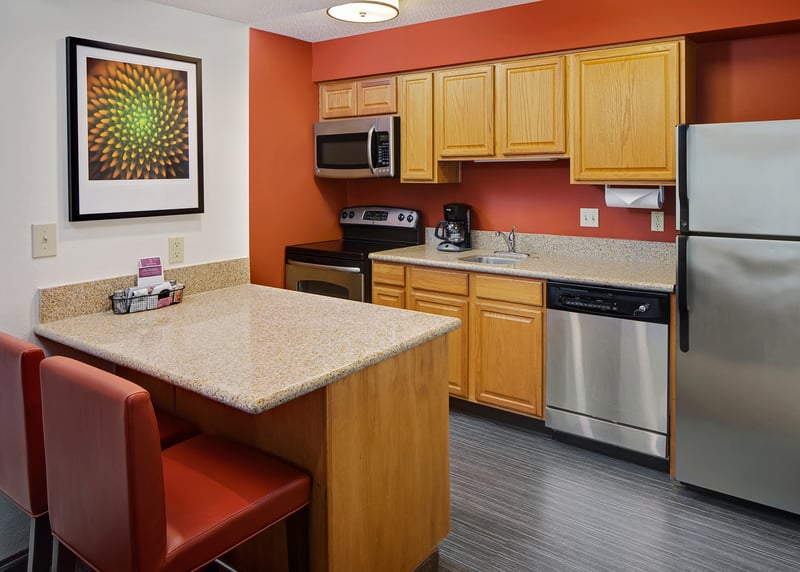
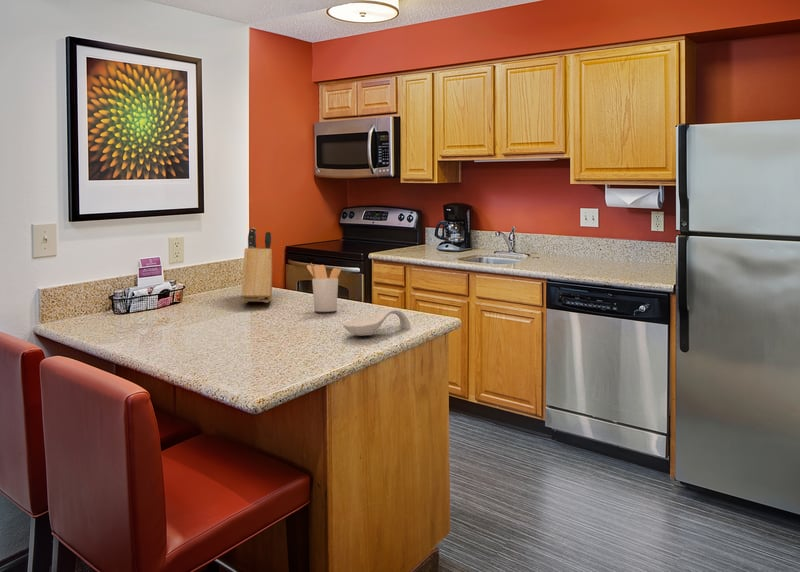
+ knife block [241,227,273,304]
+ utensil holder [306,262,342,313]
+ spoon rest [343,308,411,337]
